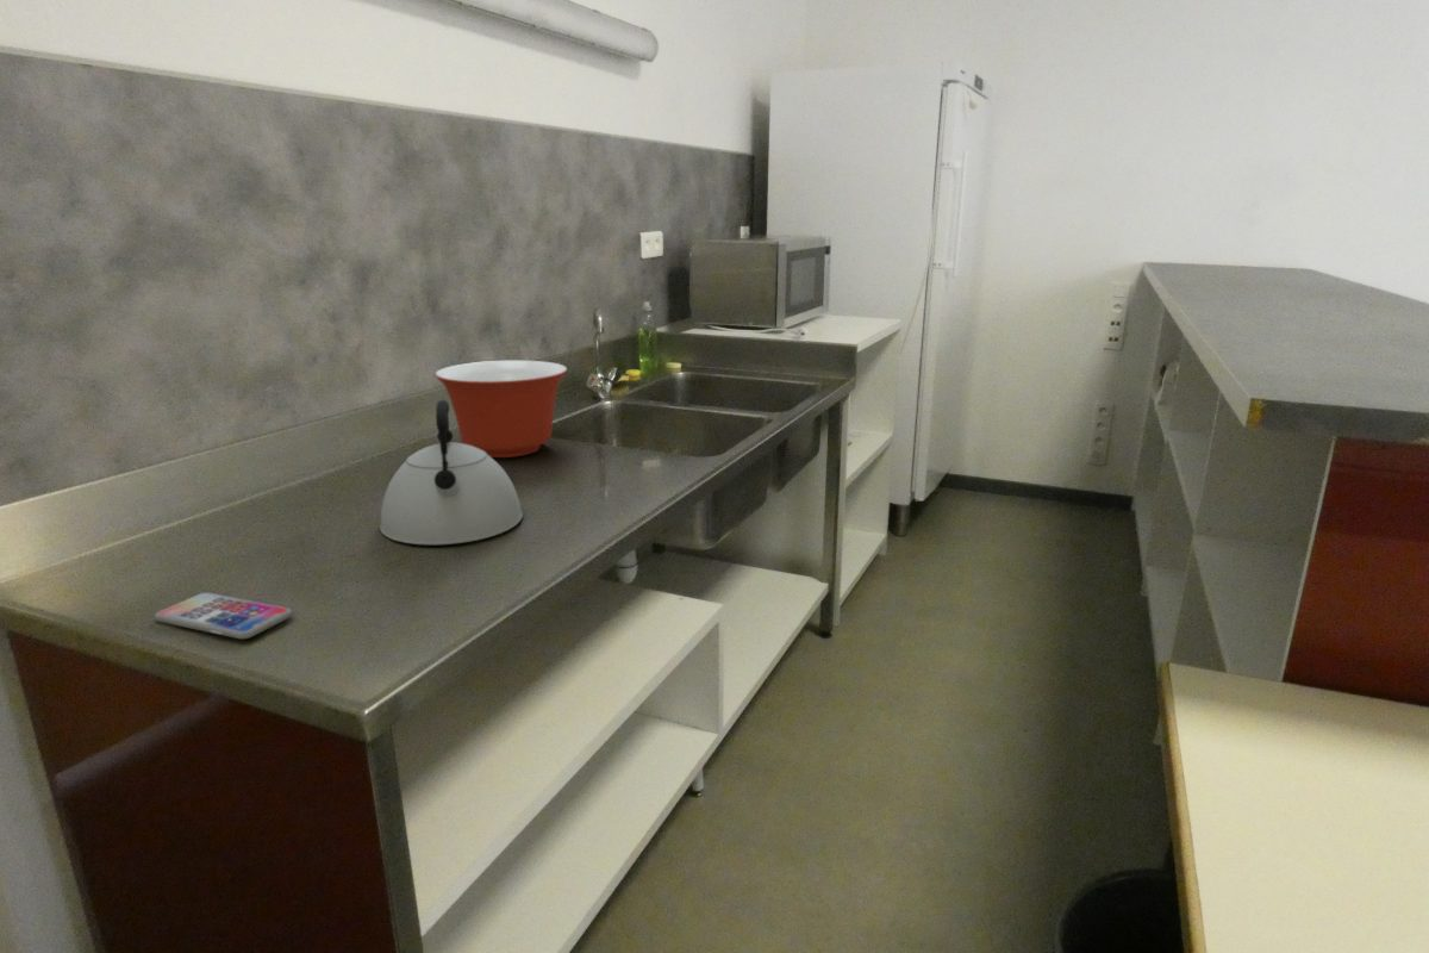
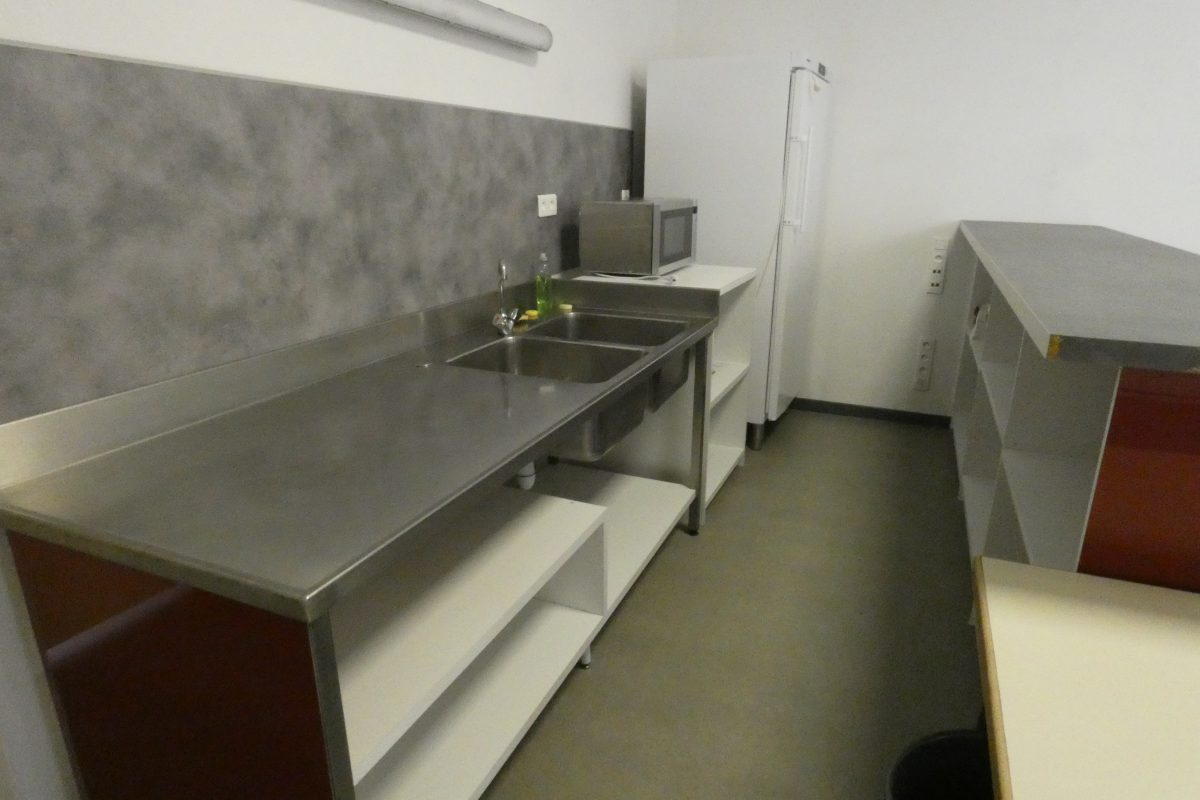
- mixing bowl [433,360,569,459]
- kettle [379,399,524,546]
- smartphone [154,592,293,640]
